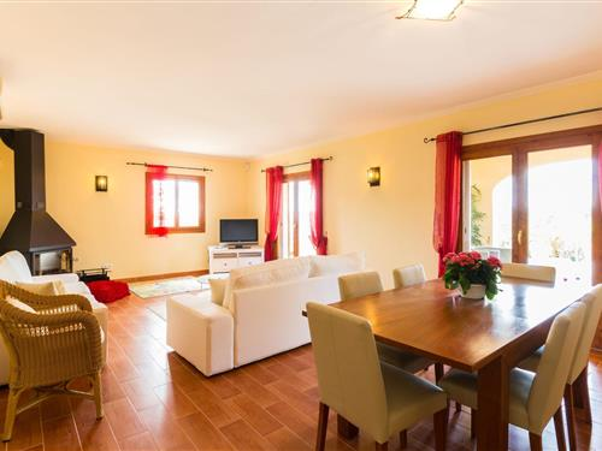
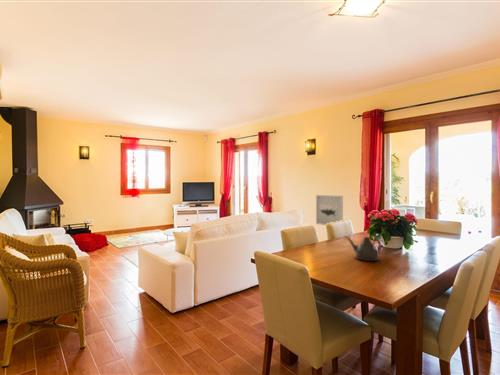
+ teapot [344,235,382,262]
+ wall art [315,194,344,226]
